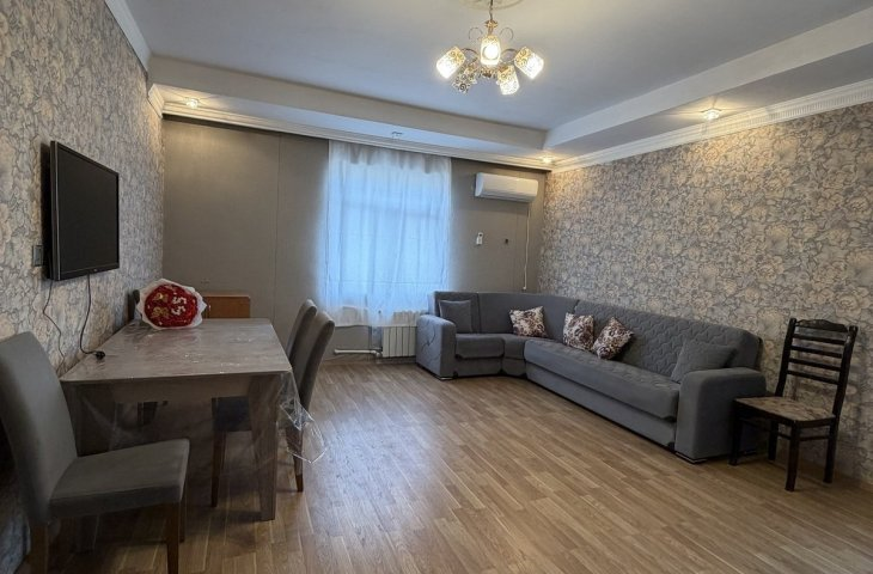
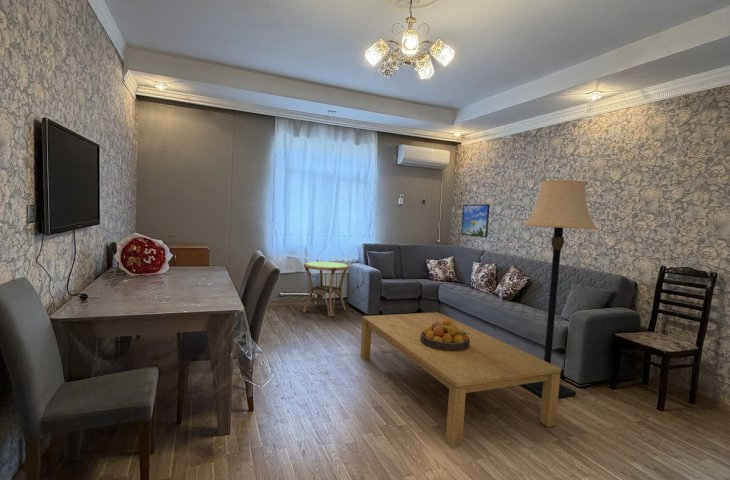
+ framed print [460,203,491,238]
+ lamp [519,179,599,399]
+ coffee table [359,311,562,449]
+ side table [302,261,351,317]
+ fruit bowl [420,319,470,351]
